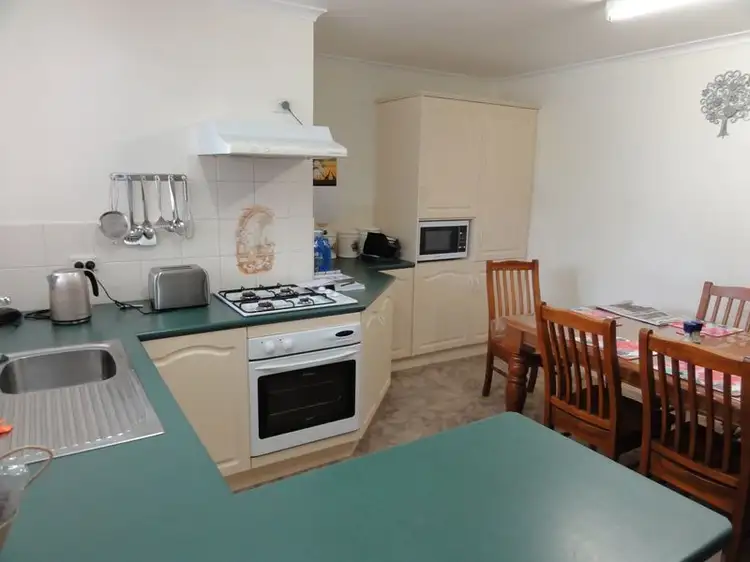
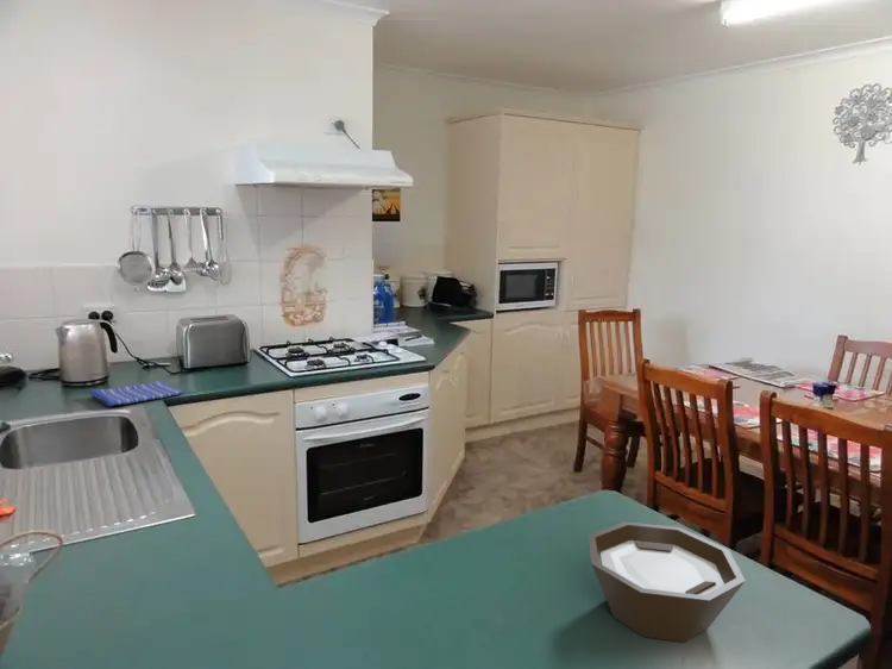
+ dish towel [88,380,186,407]
+ bowl [588,520,747,644]
